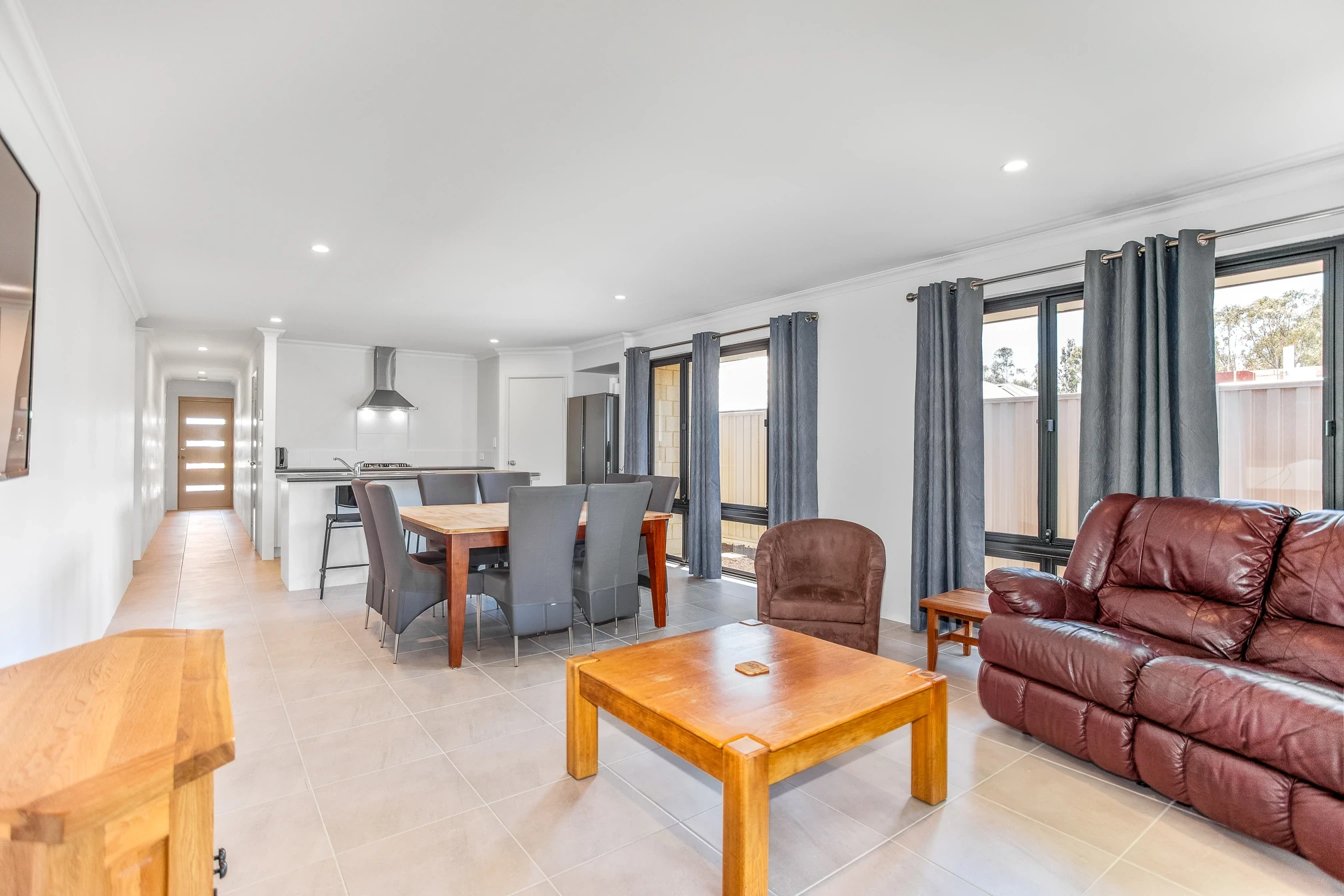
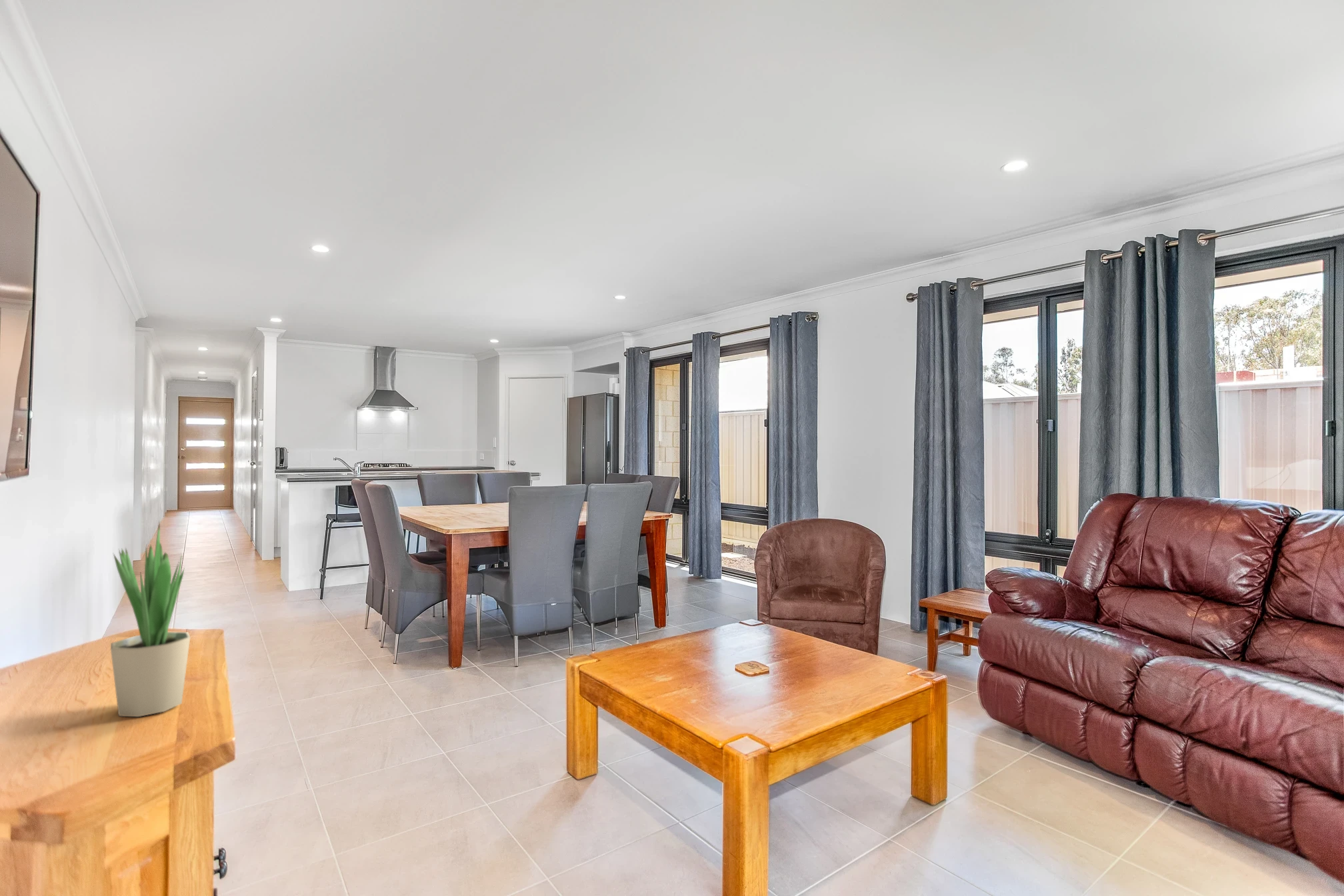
+ potted plant [110,520,191,717]
